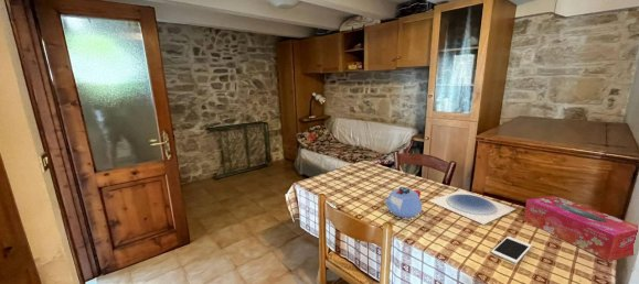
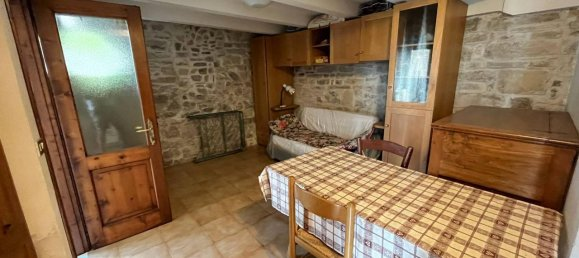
- plate [428,189,516,226]
- cell phone [490,236,533,264]
- tissue box [523,195,639,262]
- teapot [384,186,423,219]
